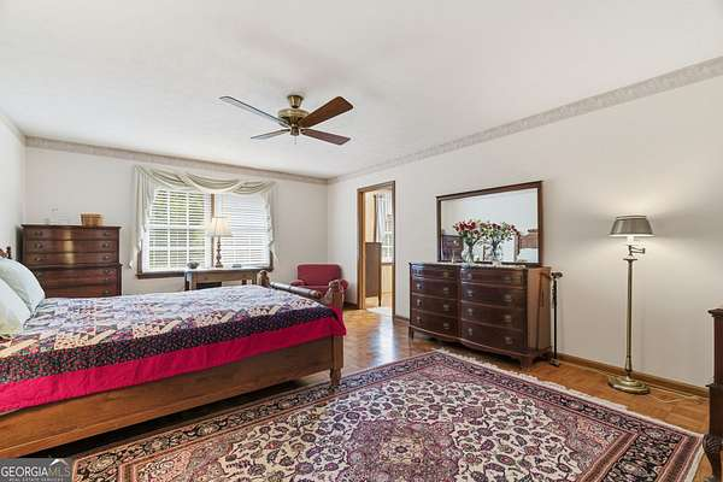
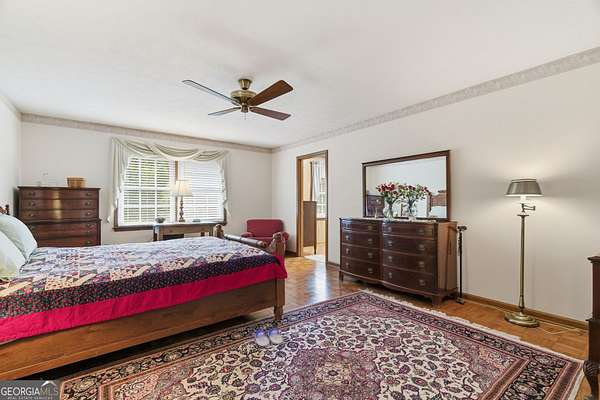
+ flip-flop [253,327,284,348]
